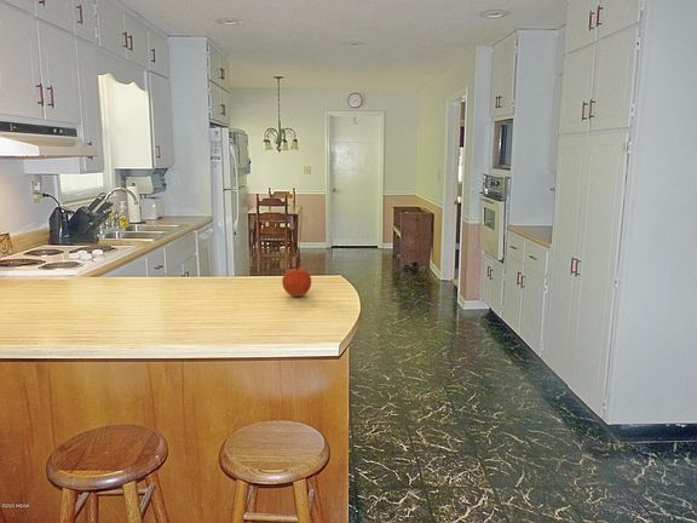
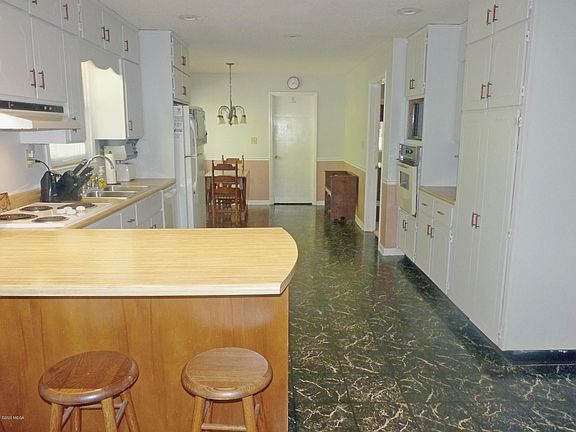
- fruit [281,266,312,298]
